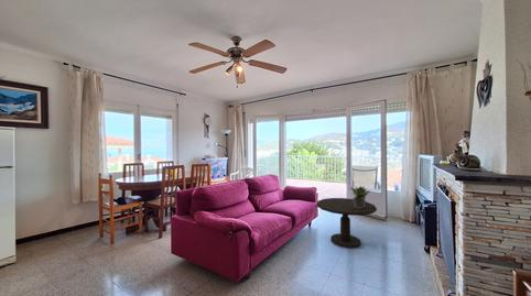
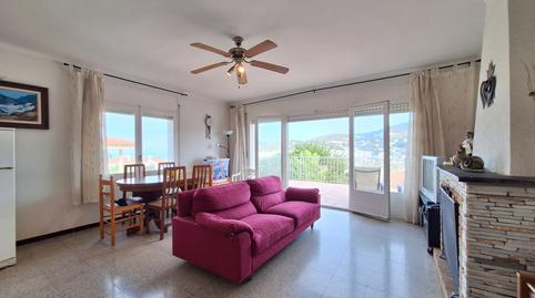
- side table [316,197,378,249]
- potted plant [350,185,370,208]
